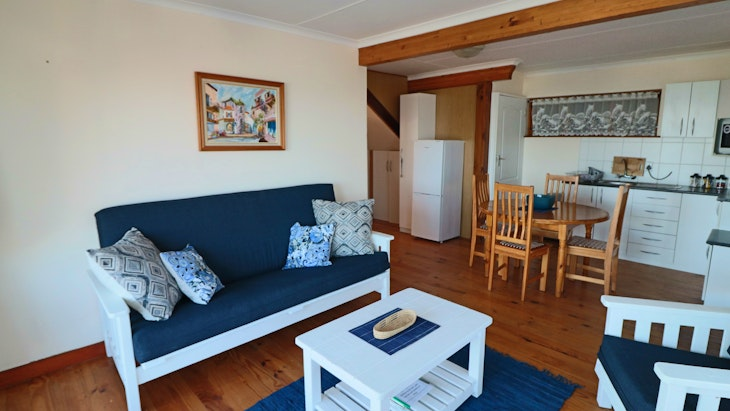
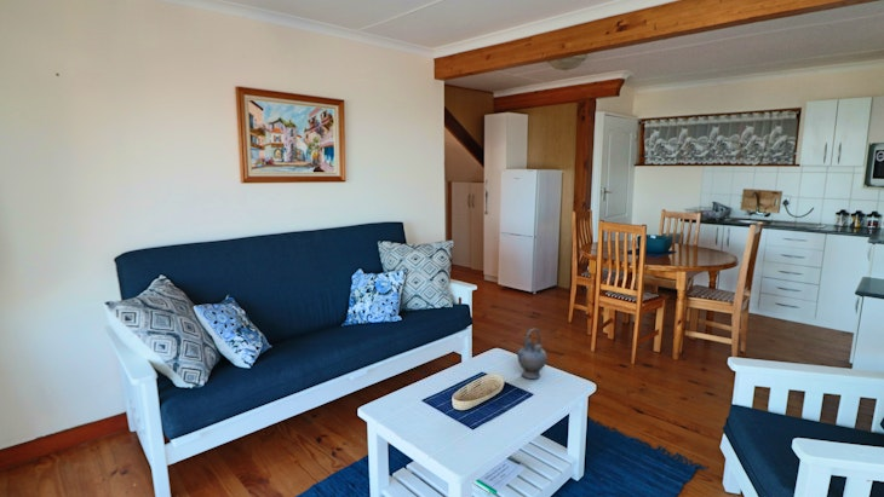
+ teapot [513,328,547,380]
